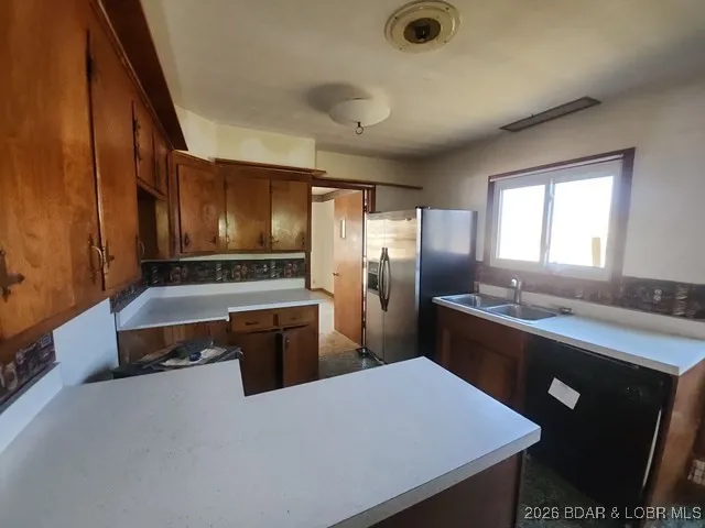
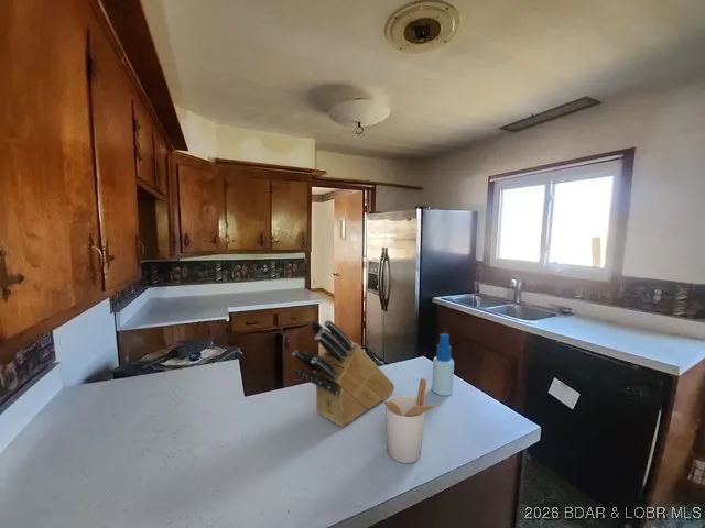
+ spray bottle [431,332,455,397]
+ utensil holder [382,377,444,464]
+ knife block [291,319,395,428]
